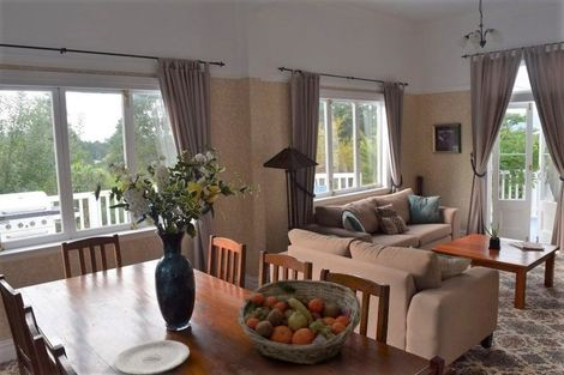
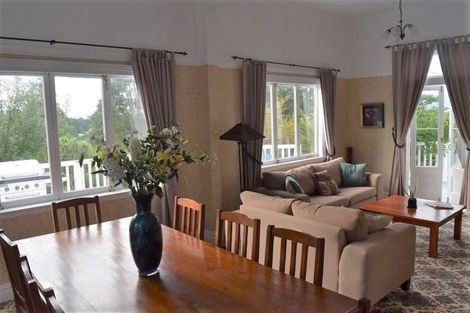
- plate [113,339,191,375]
- fruit basket [236,278,362,365]
